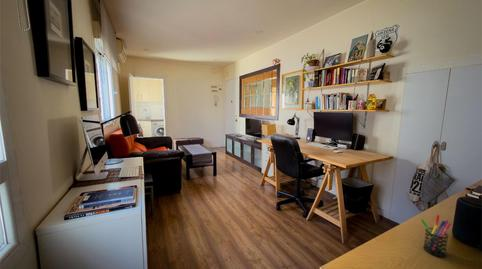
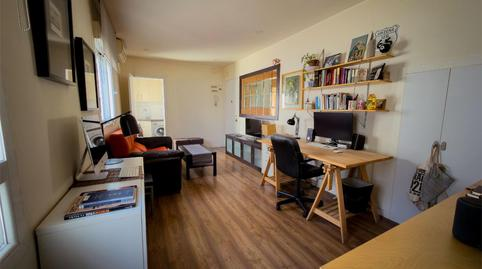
- pen holder [420,214,452,258]
